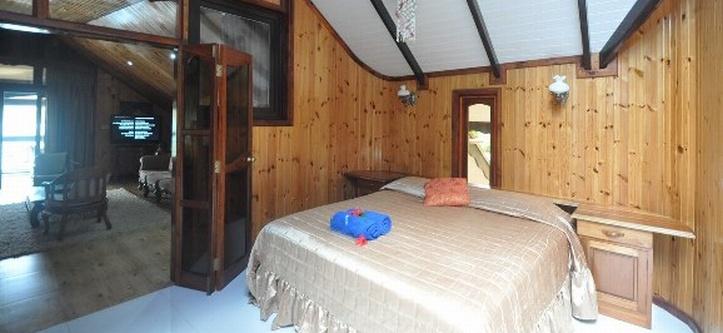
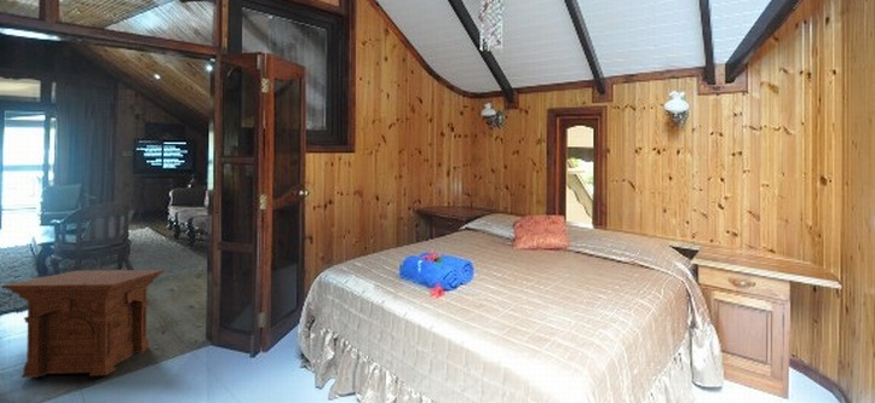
+ side table [0,269,166,379]
